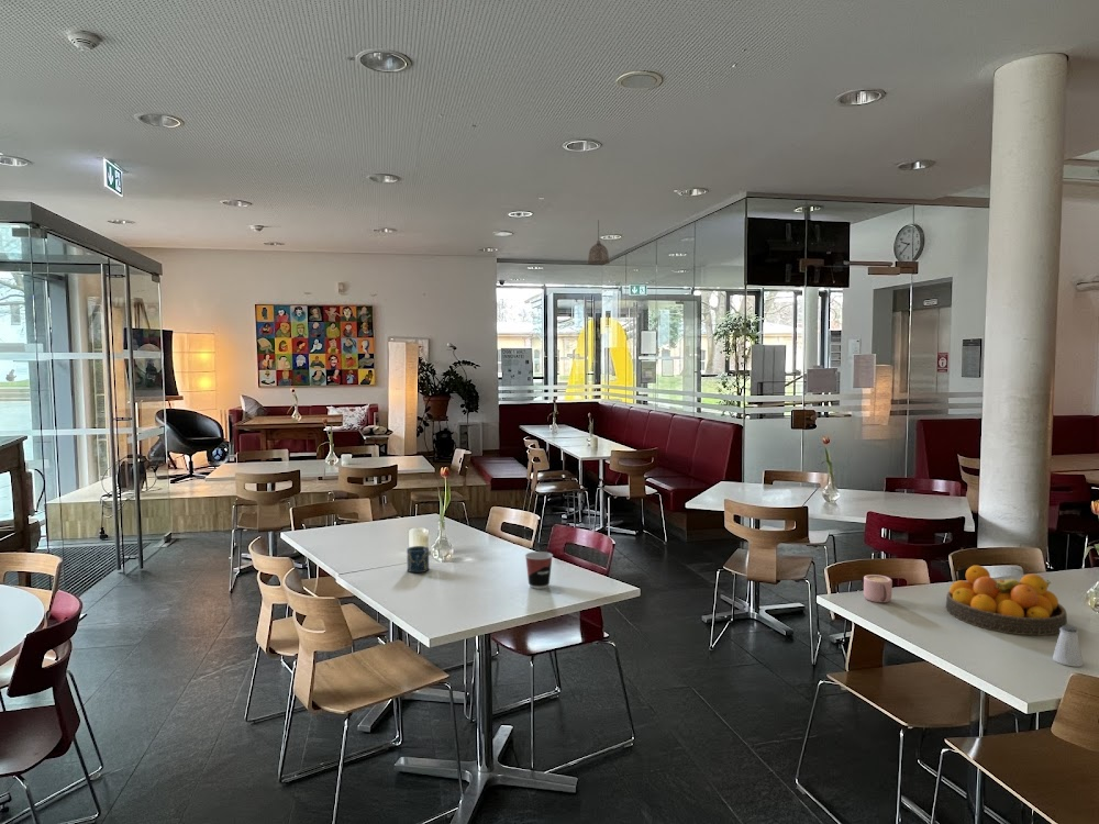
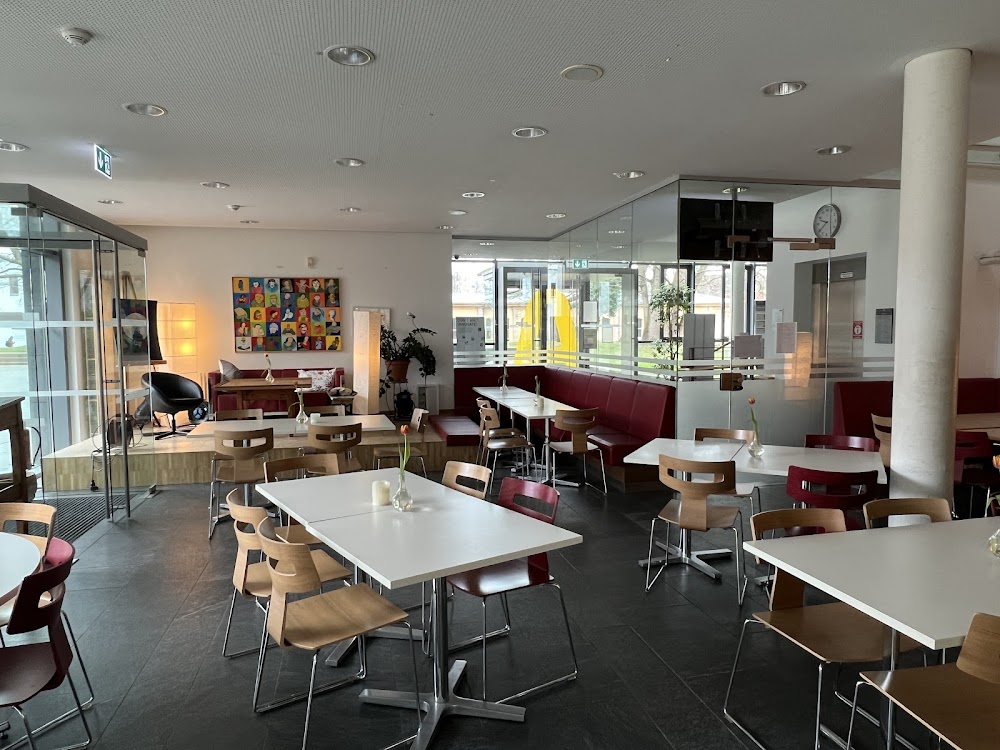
- pendant lamp [587,219,611,266]
- fruit bowl [945,565,1068,636]
- cup [406,545,430,574]
- mug [863,574,893,603]
- cup [524,550,554,590]
- saltshaker [1052,624,1085,667]
